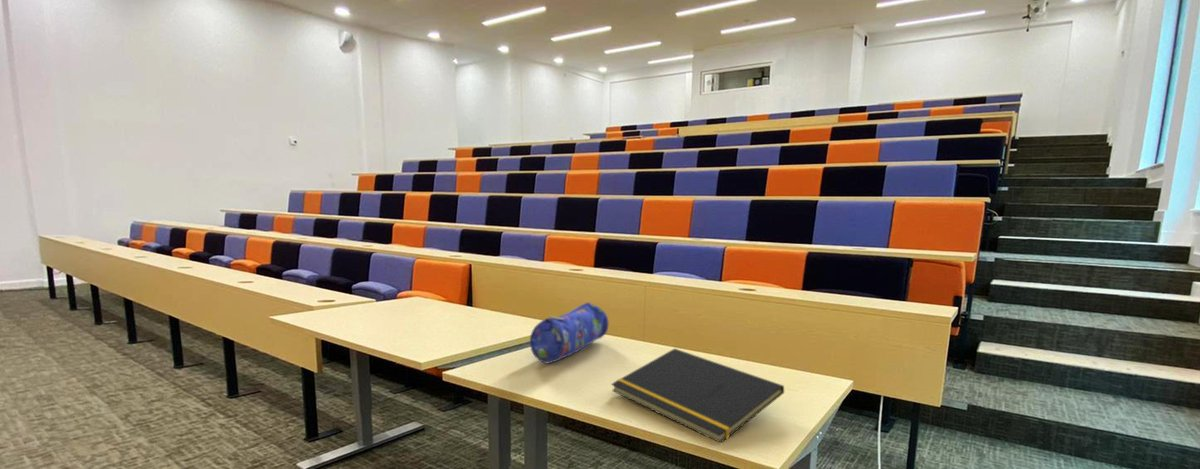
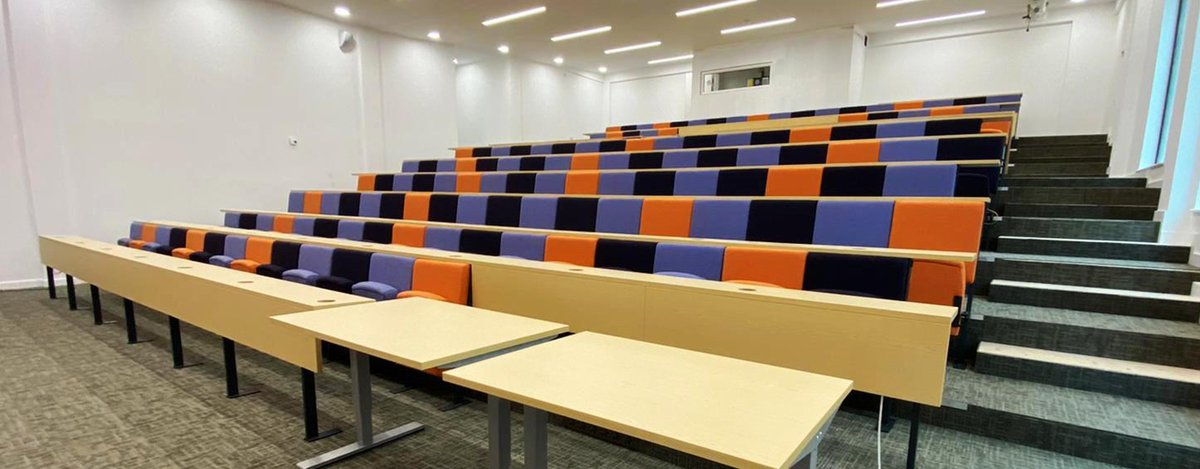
- notepad [610,348,785,444]
- pencil case [529,302,610,364]
